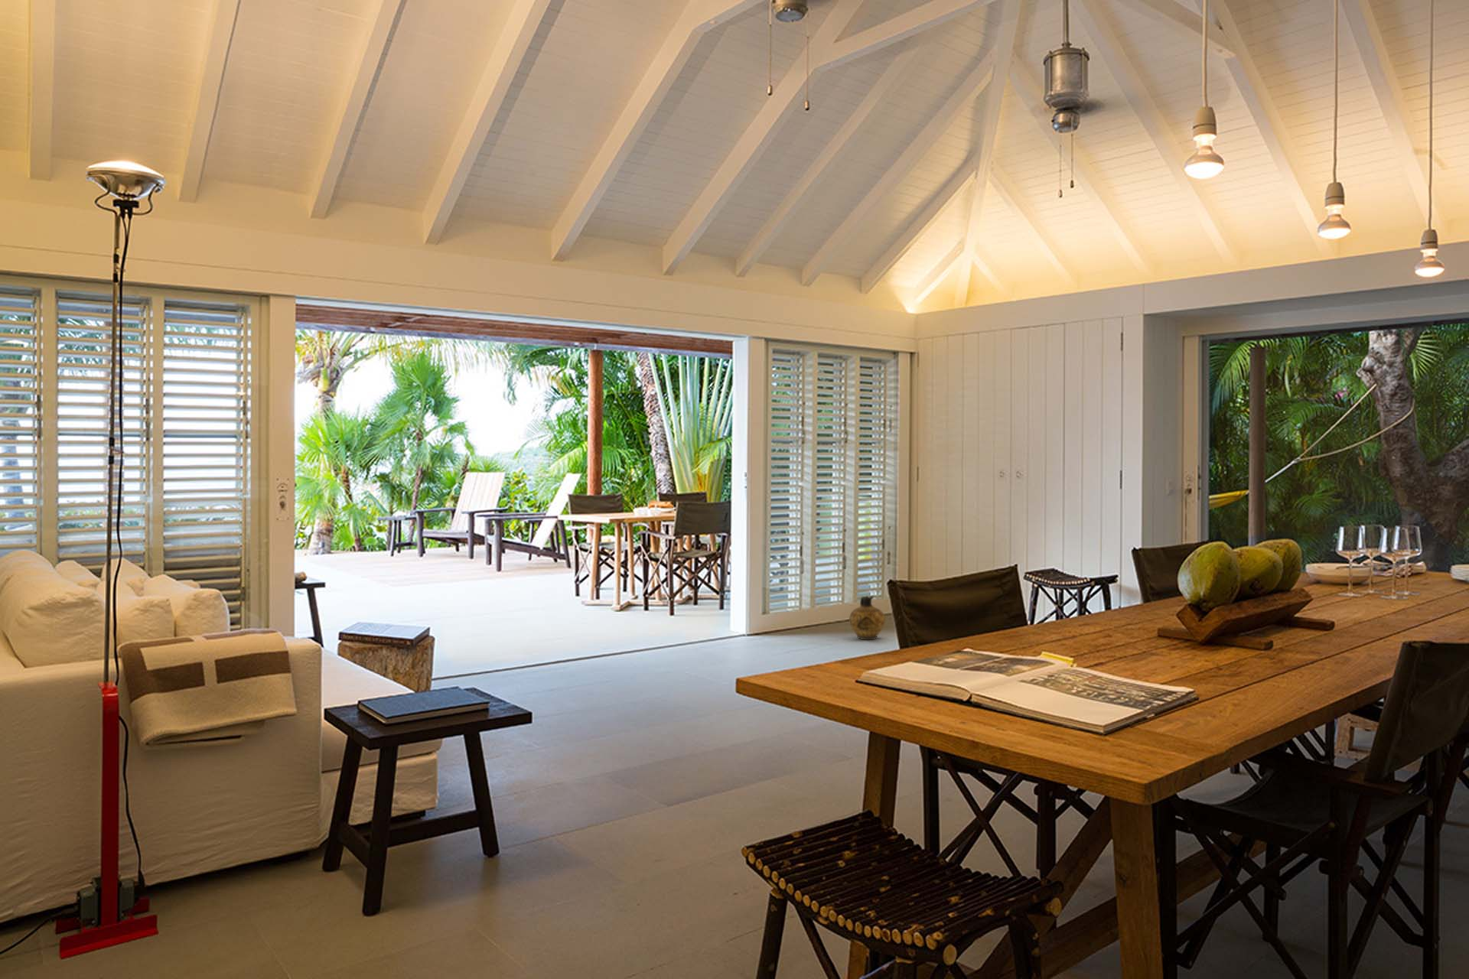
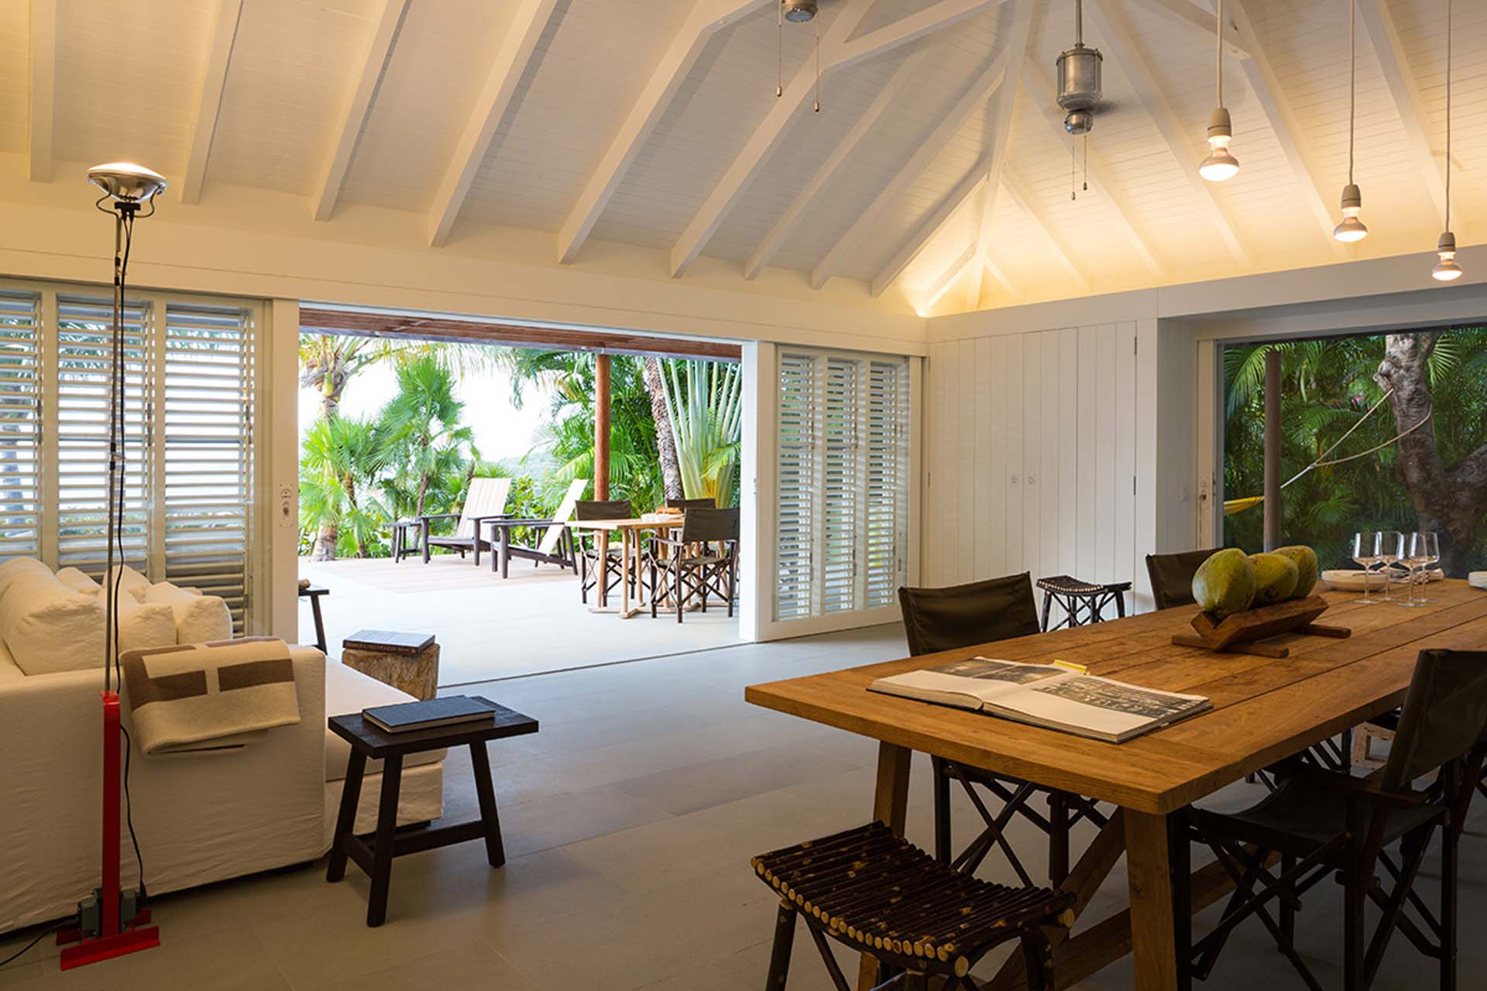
- ceramic jug [848,595,886,640]
